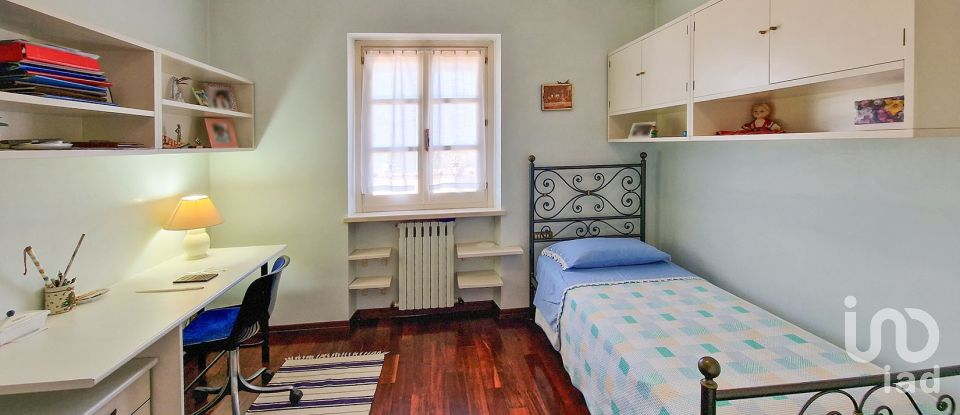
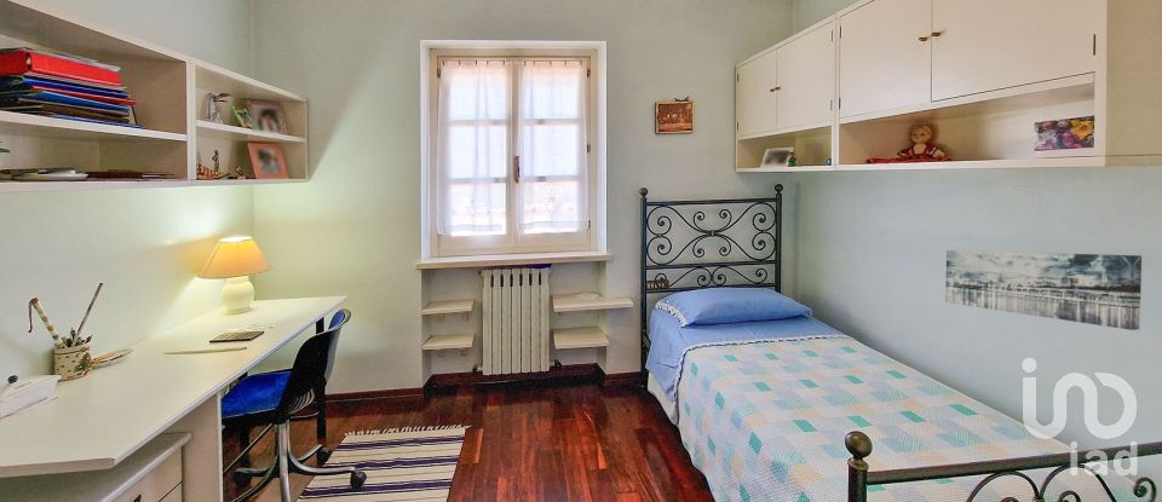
+ wall art [944,249,1143,331]
